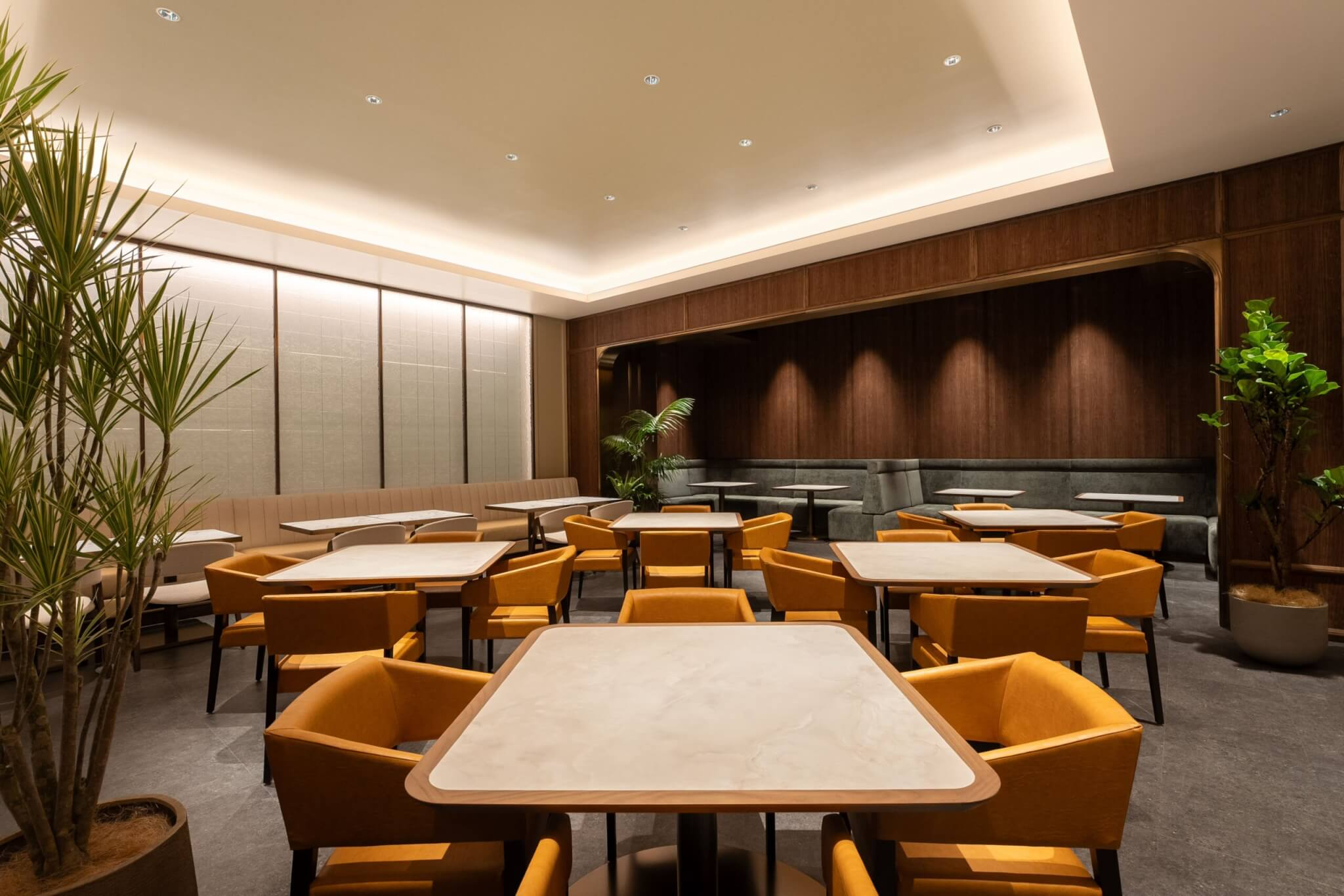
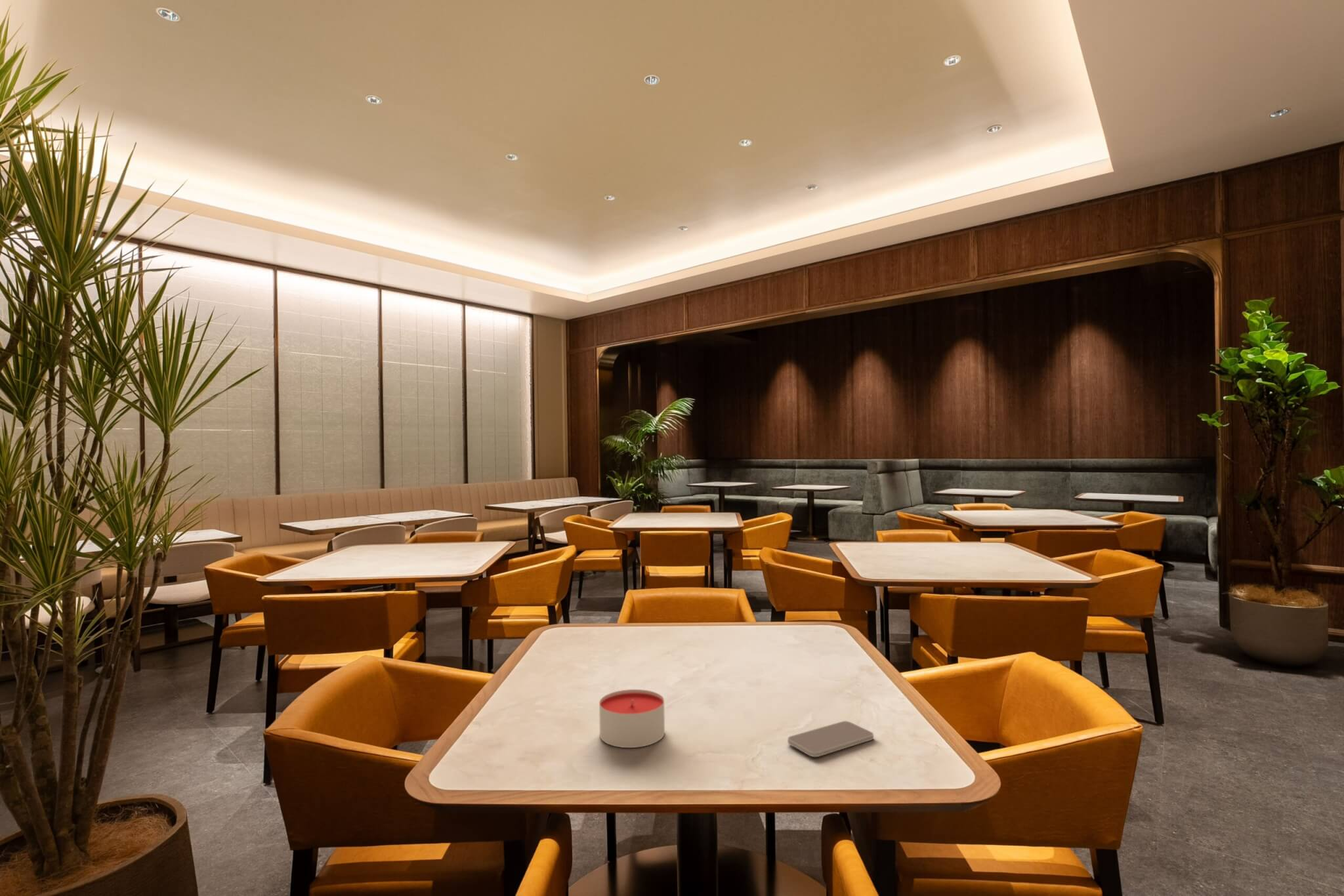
+ smartphone [787,720,874,758]
+ candle [599,689,665,748]
